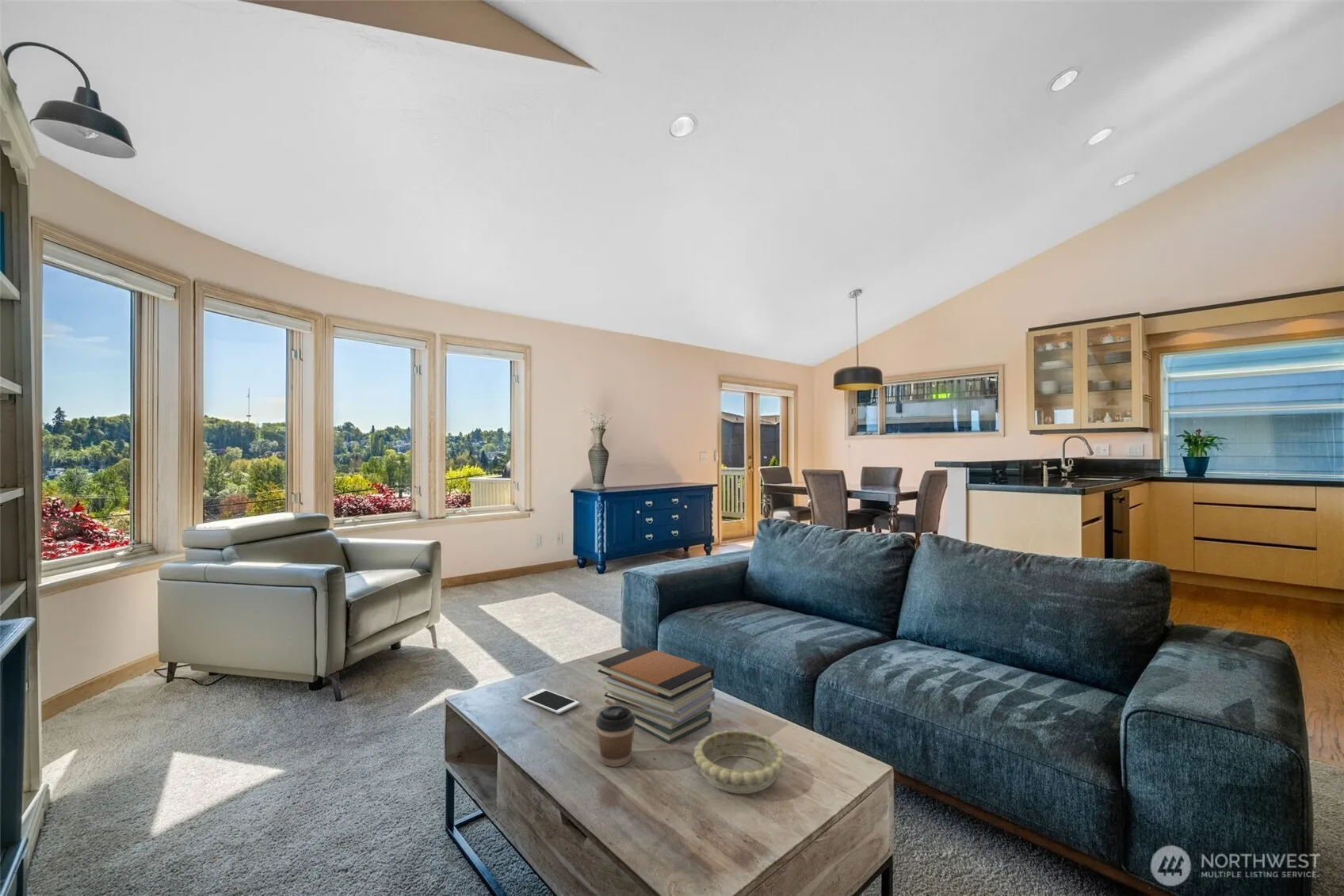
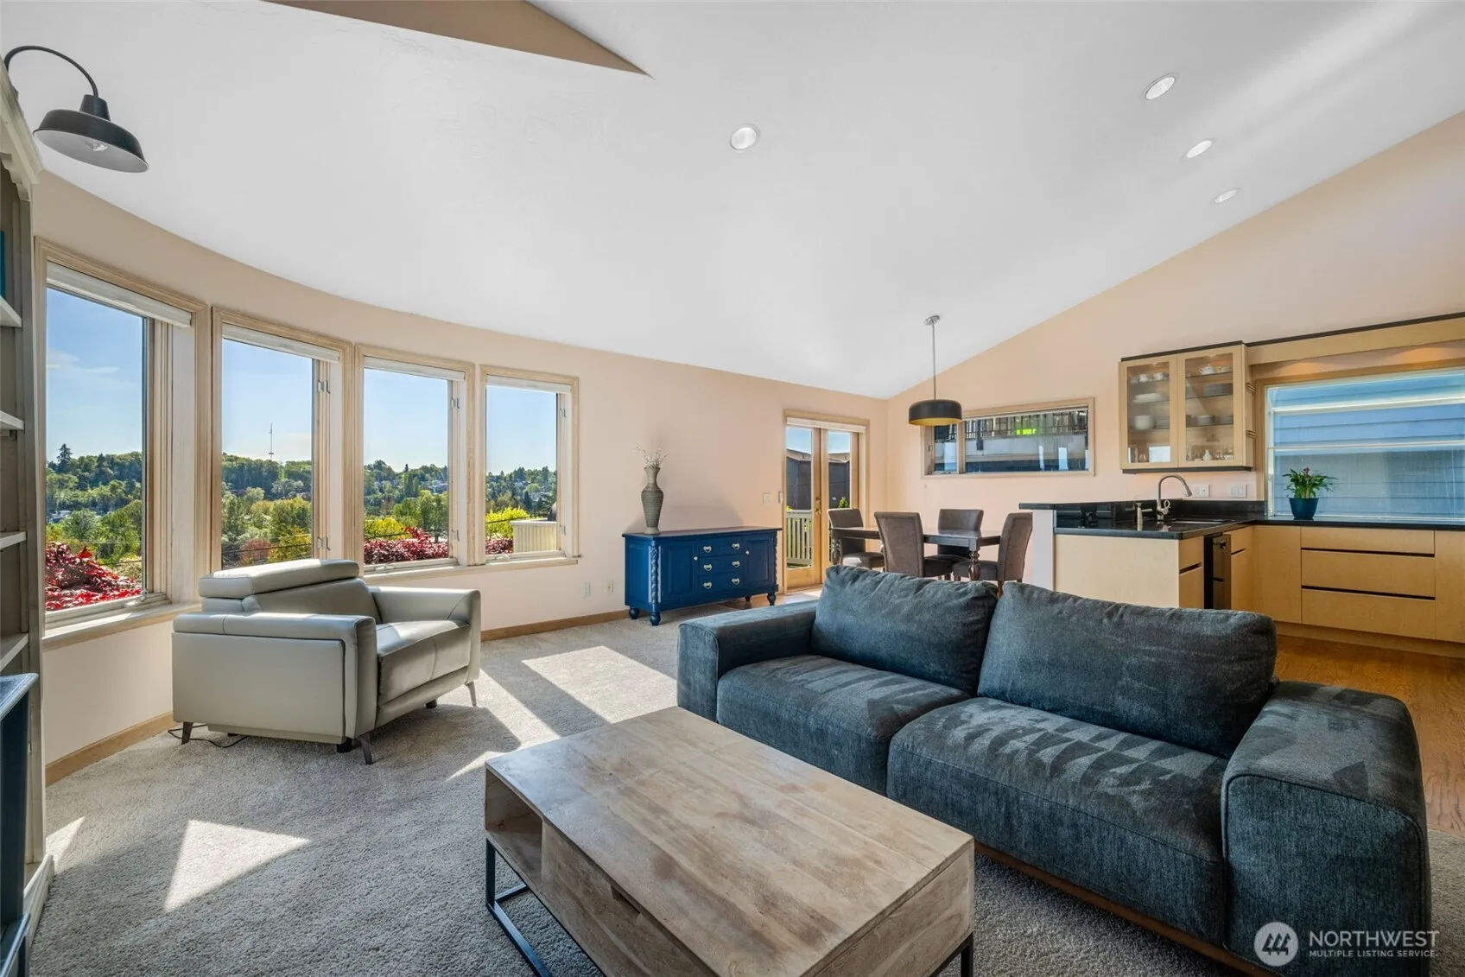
- coffee cup [595,705,636,768]
- cell phone [521,688,580,715]
- decorative bowl [693,729,785,795]
- book stack [597,646,716,744]
